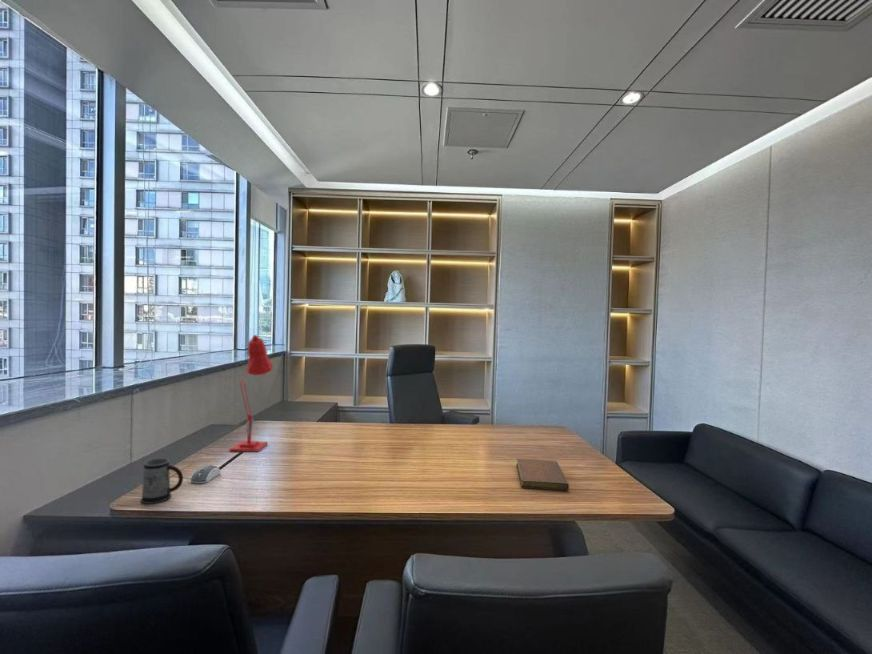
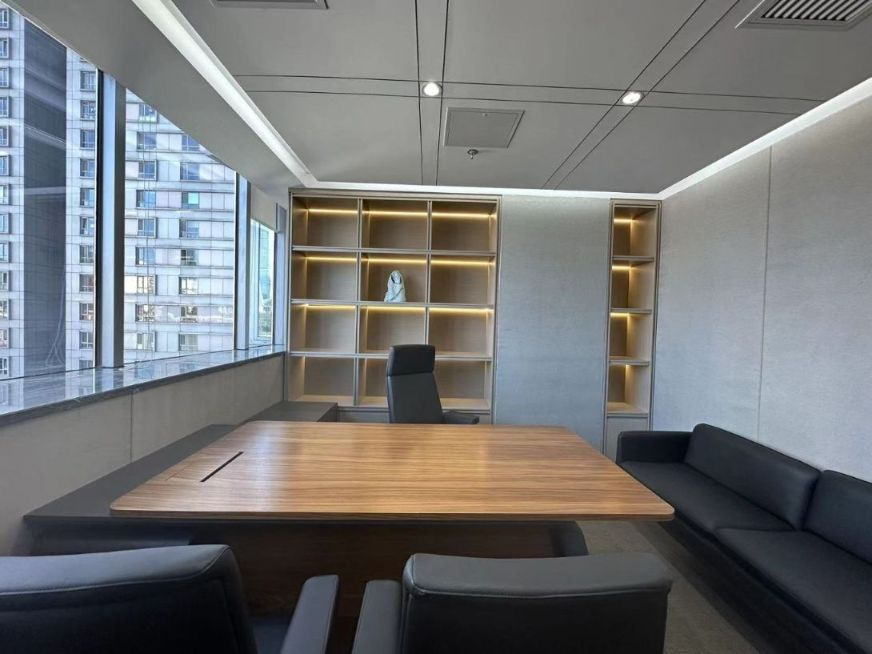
- notebook [516,458,570,491]
- mug [140,457,184,505]
- computer mouse [189,464,221,484]
- desk lamp [228,334,274,453]
